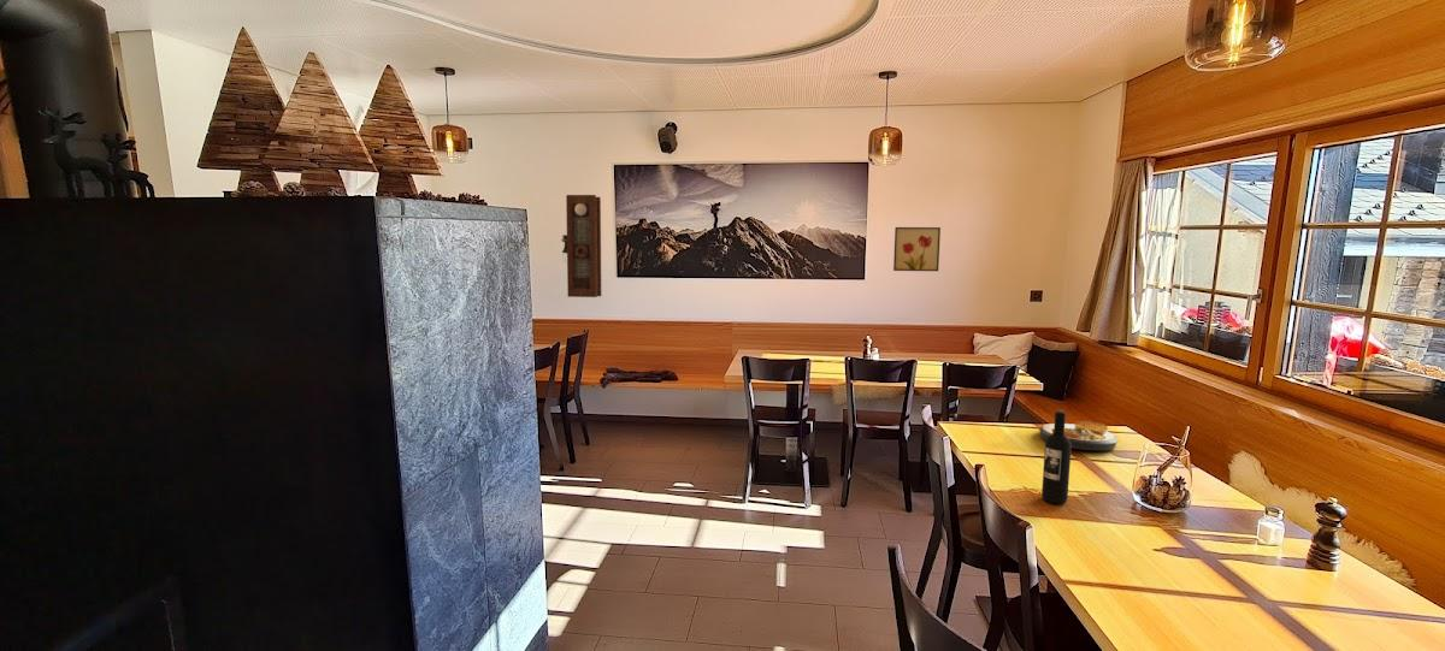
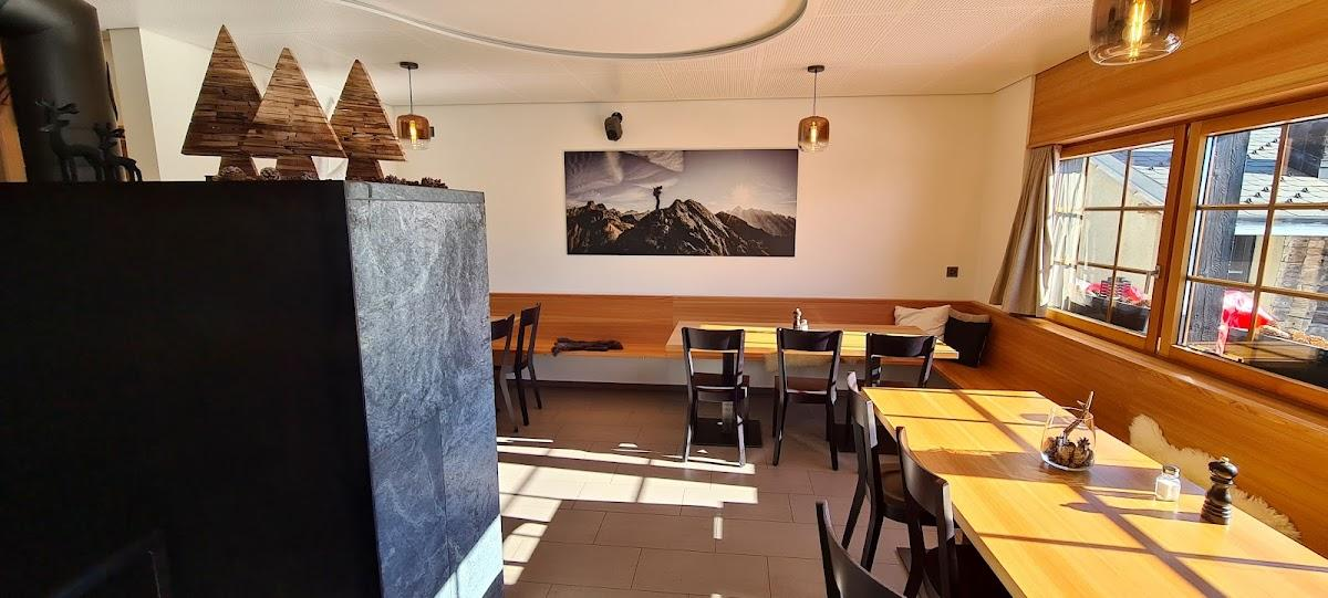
- wall art [892,226,942,272]
- wine bottle [1040,409,1073,504]
- plate [1038,420,1119,451]
- pendulum clock [560,194,602,298]
